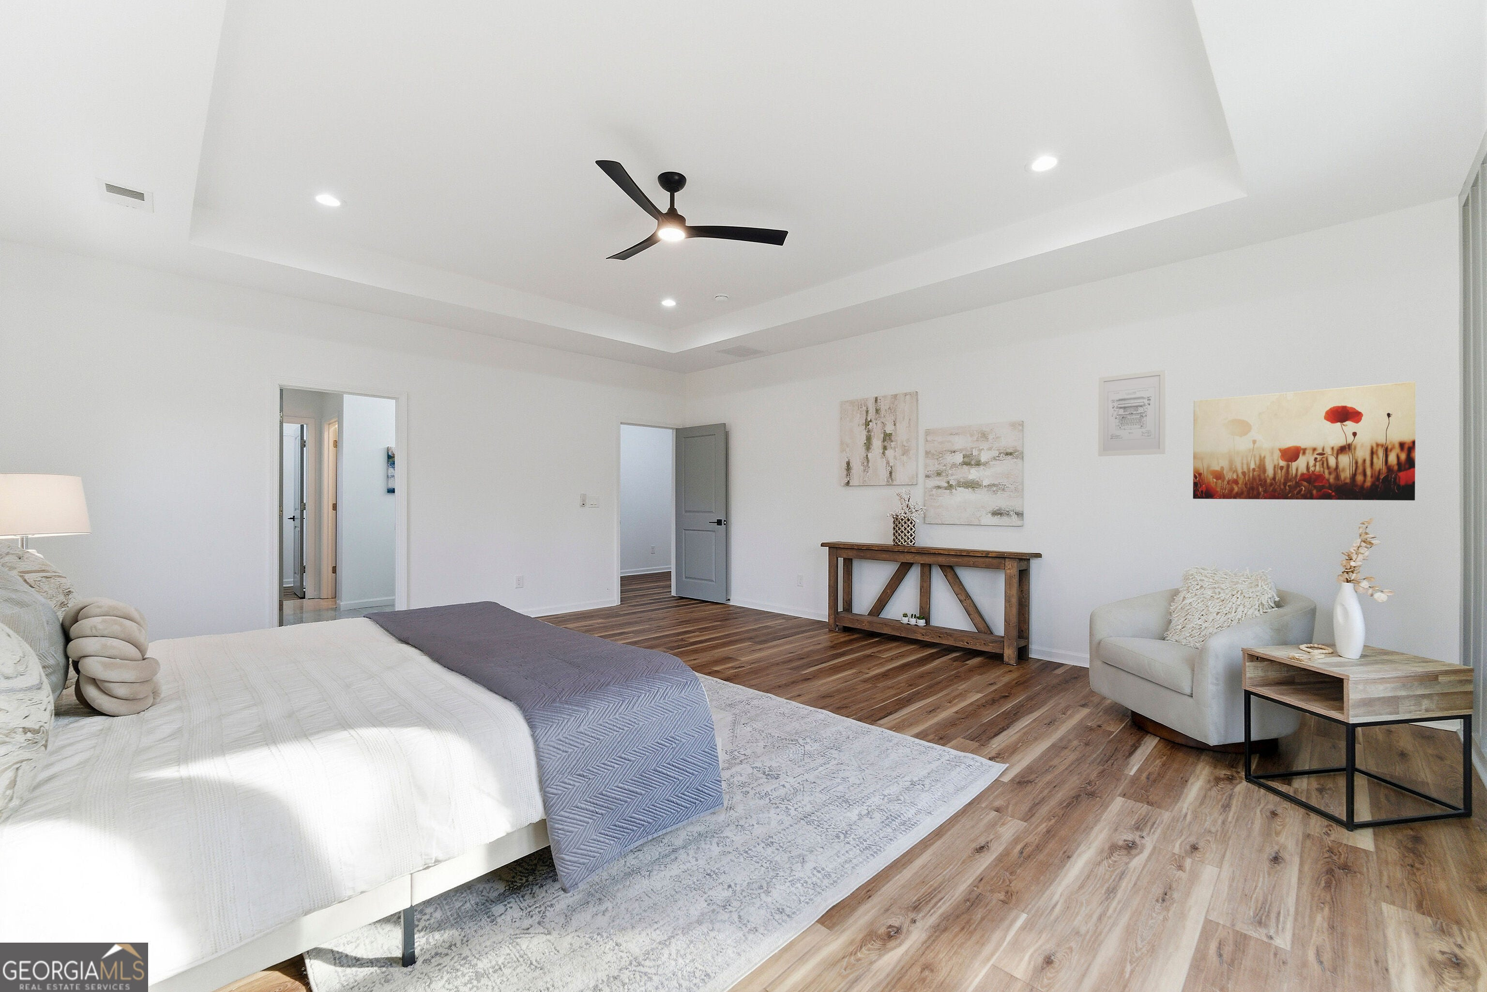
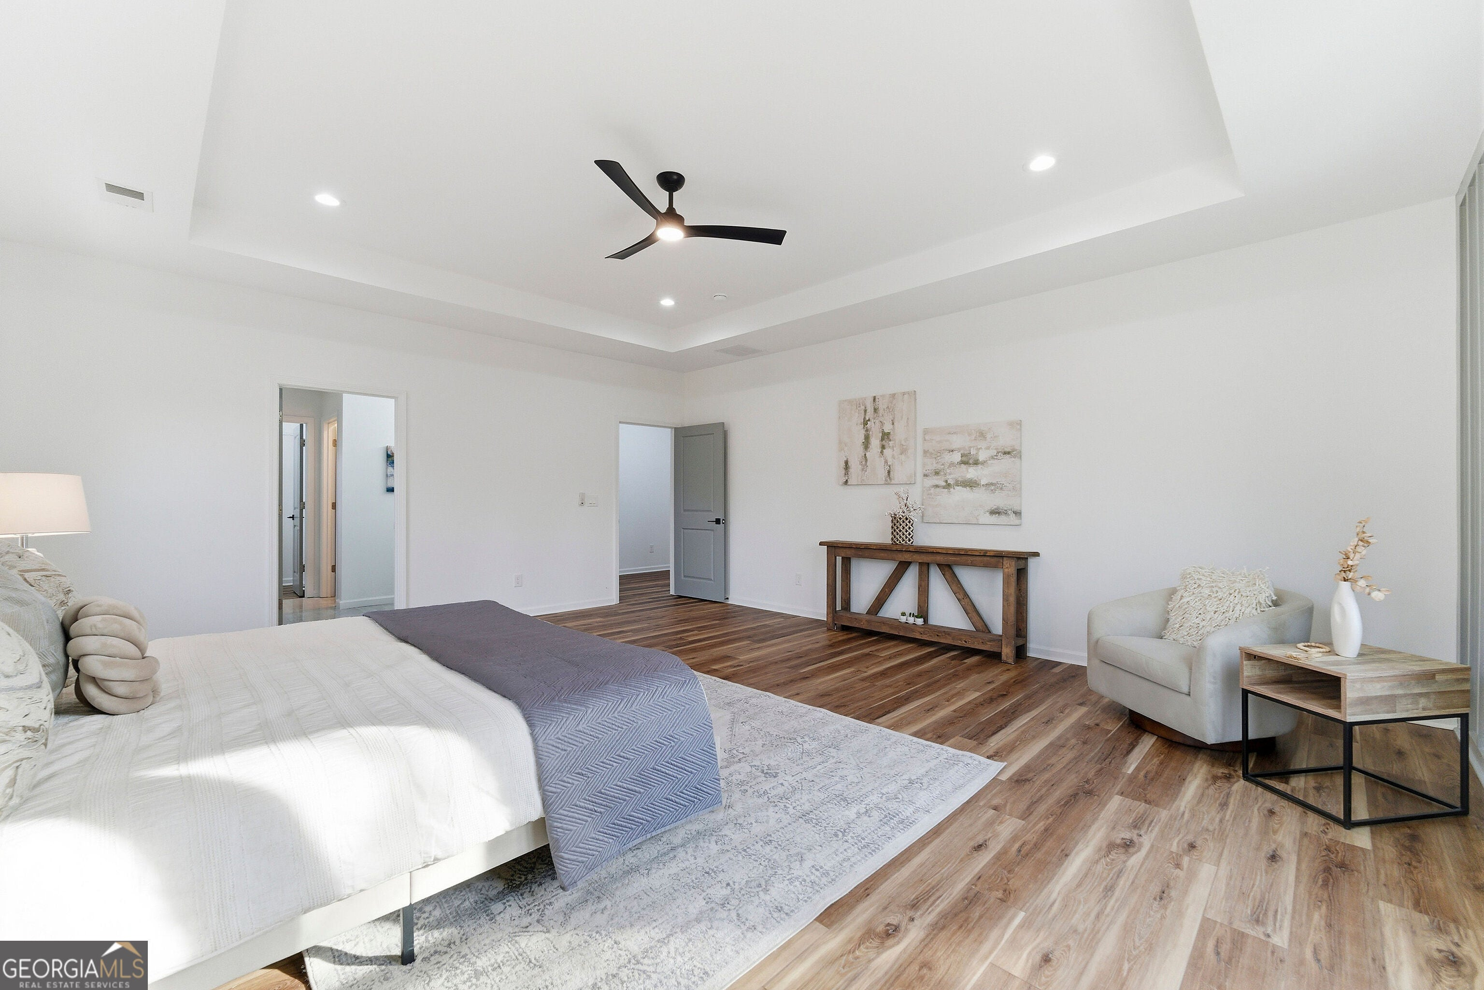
- wall art [1192,381,1416,500]
- wall art [1098,369,1167,457]
